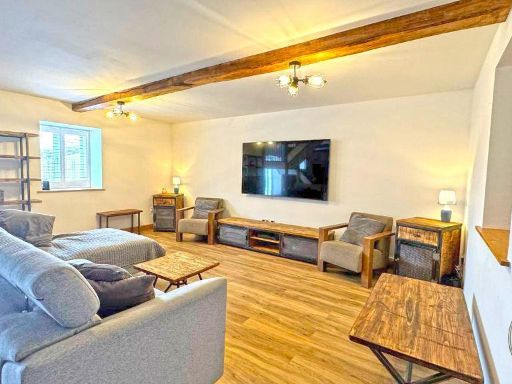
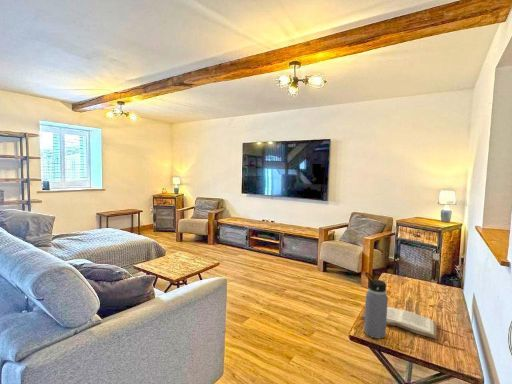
+ book [361,306,438,340]
+ water bottle [363,271,389,339]
